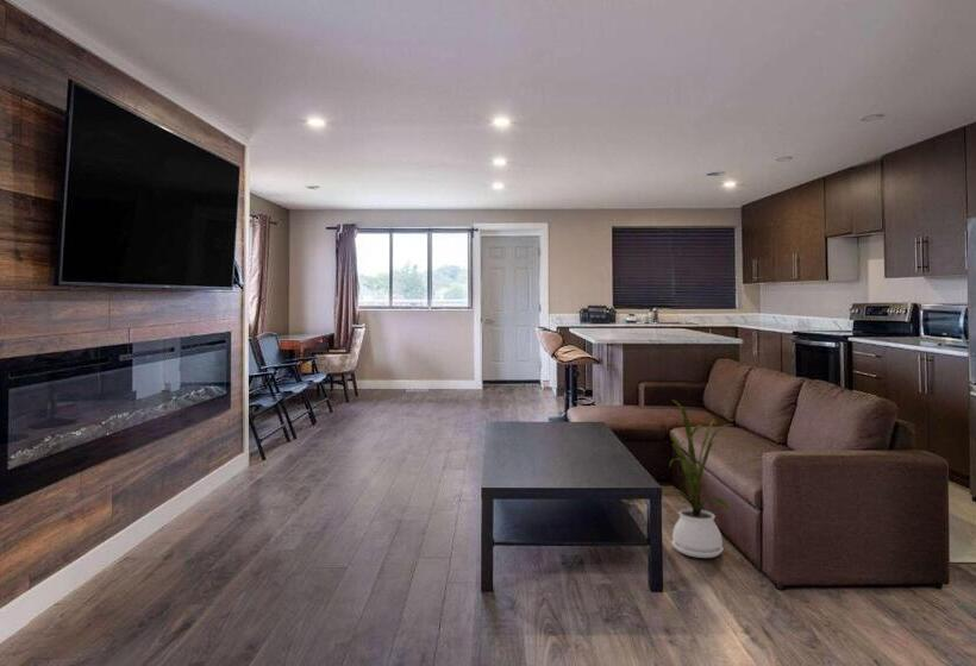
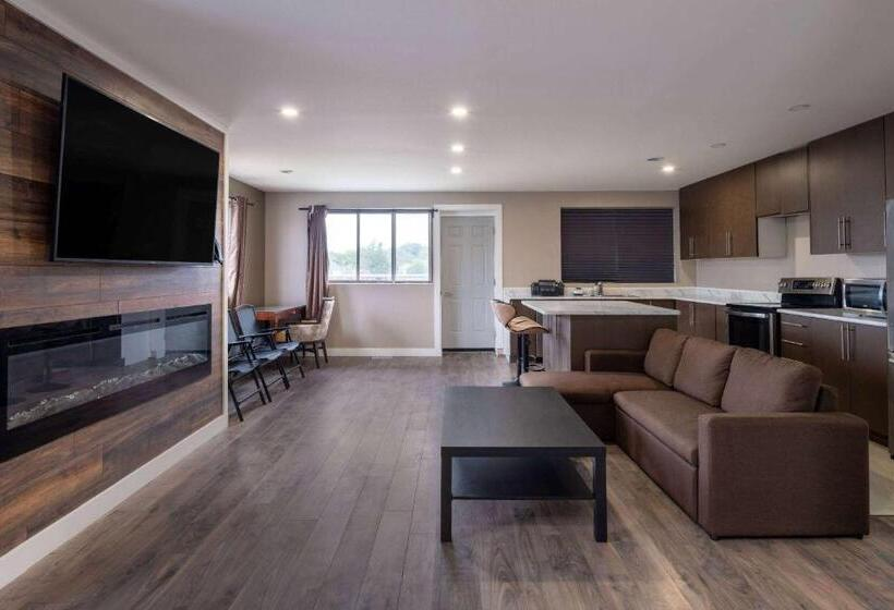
- house plant [663,400,732,559]
